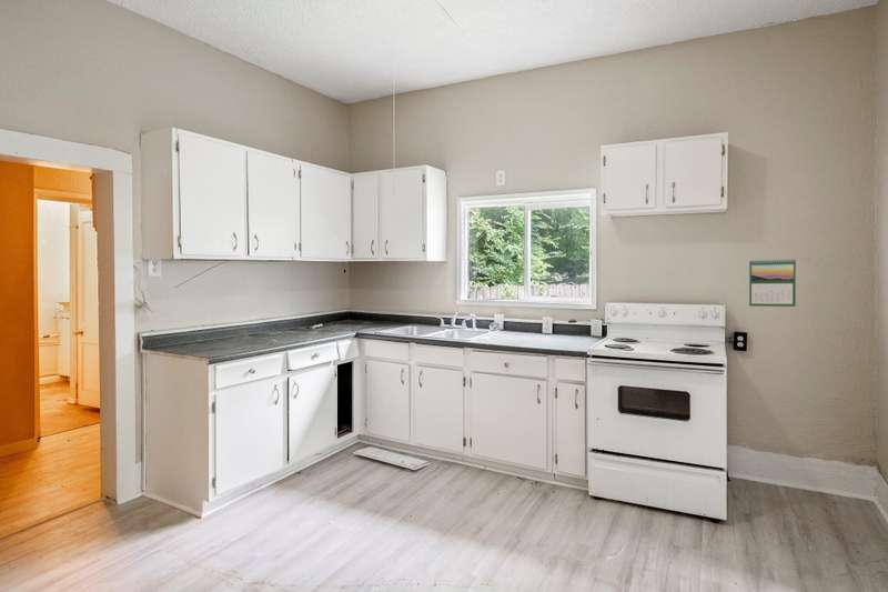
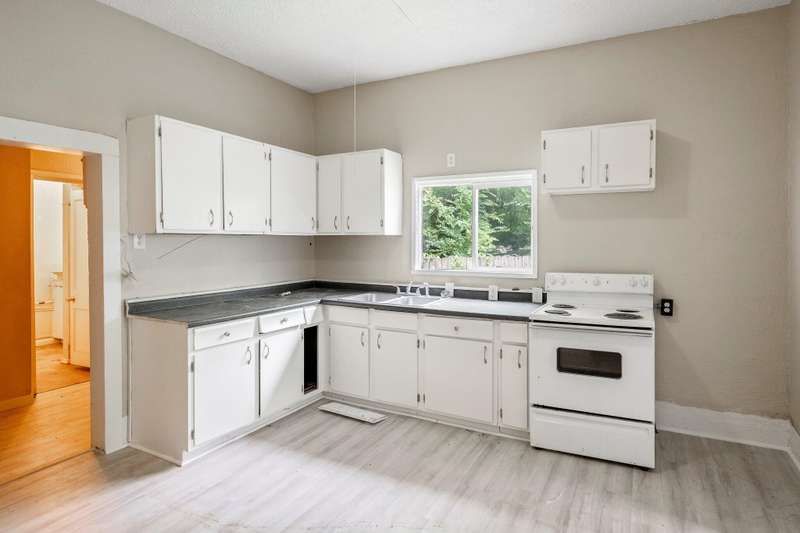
- calendar [748,258,797,308]
